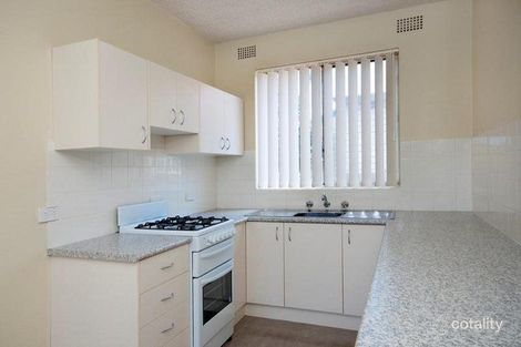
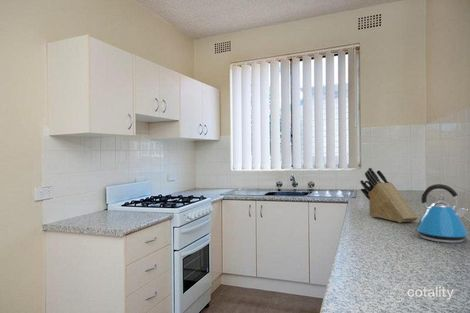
+ knife block [359,167,419,224]
+ kettle [411,183,469,244]
